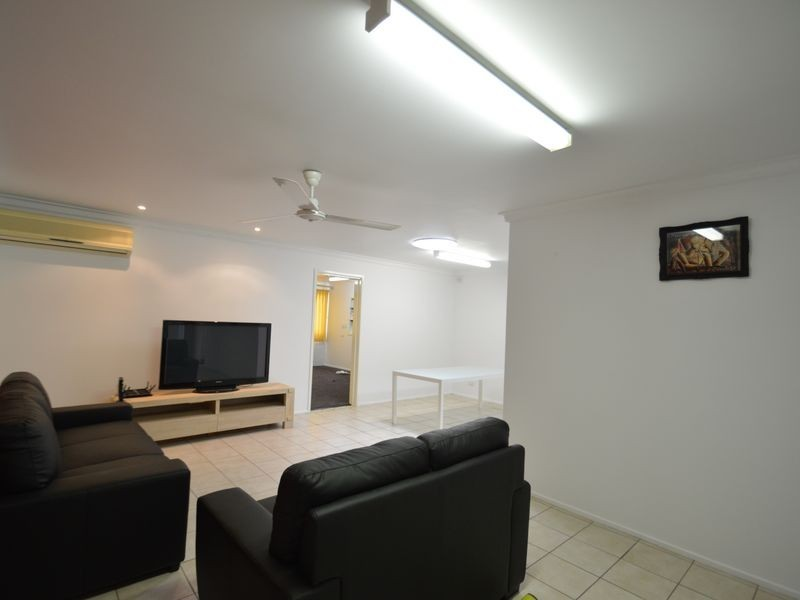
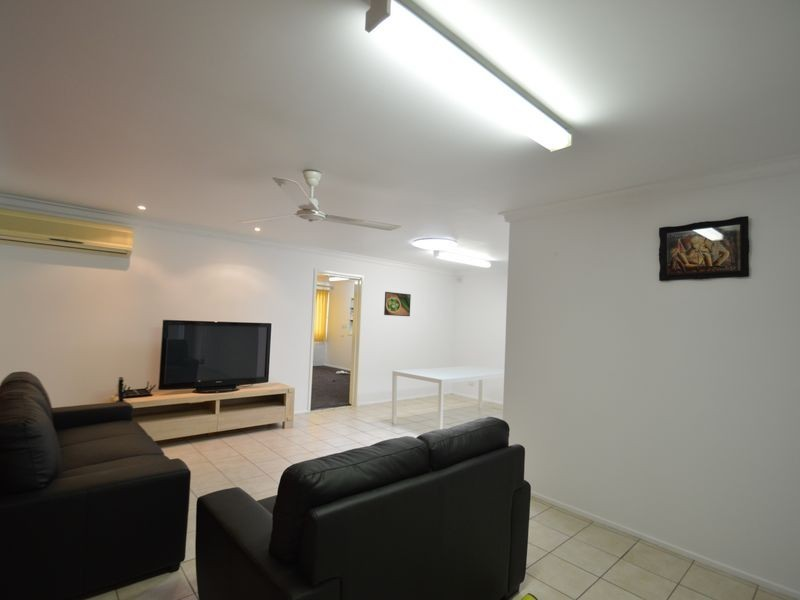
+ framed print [383,291,412,317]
